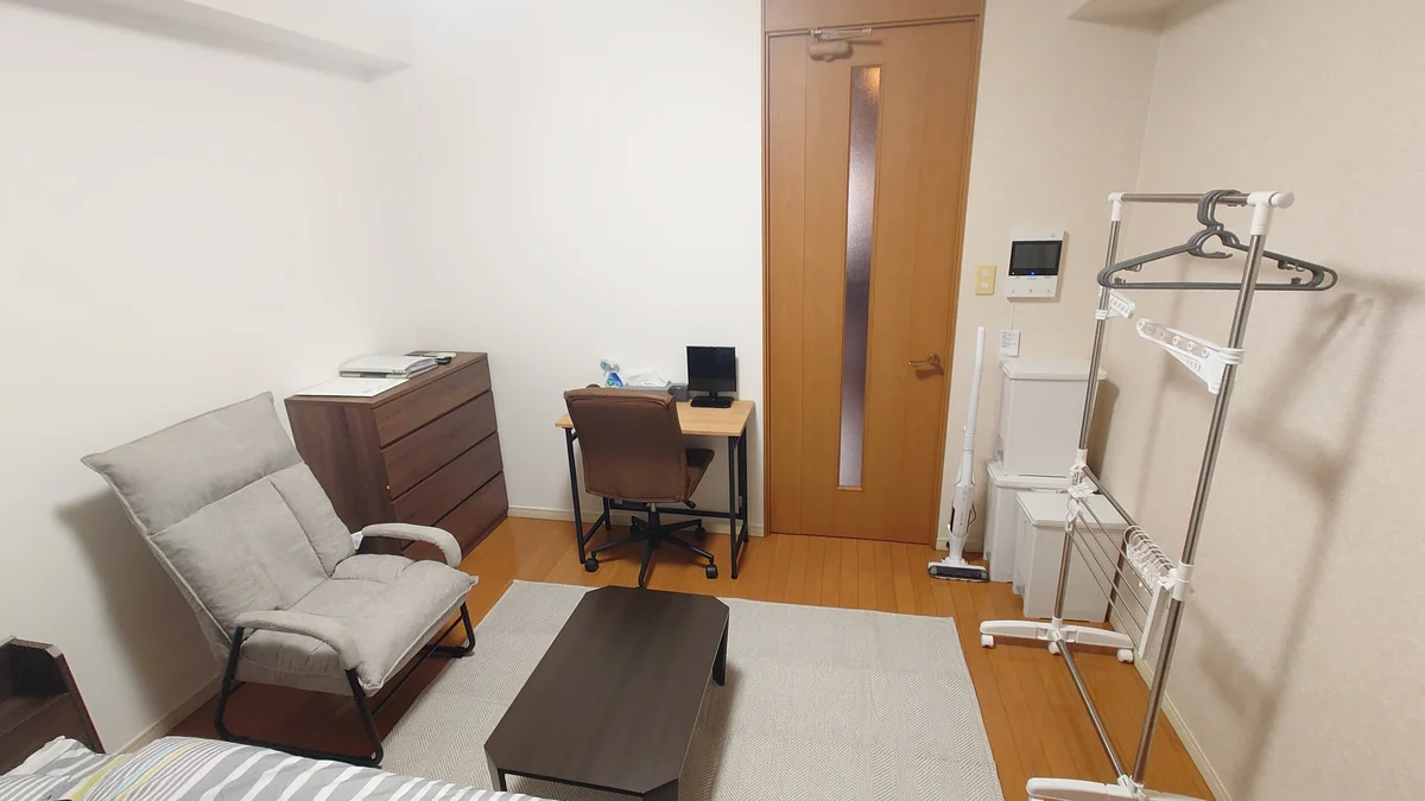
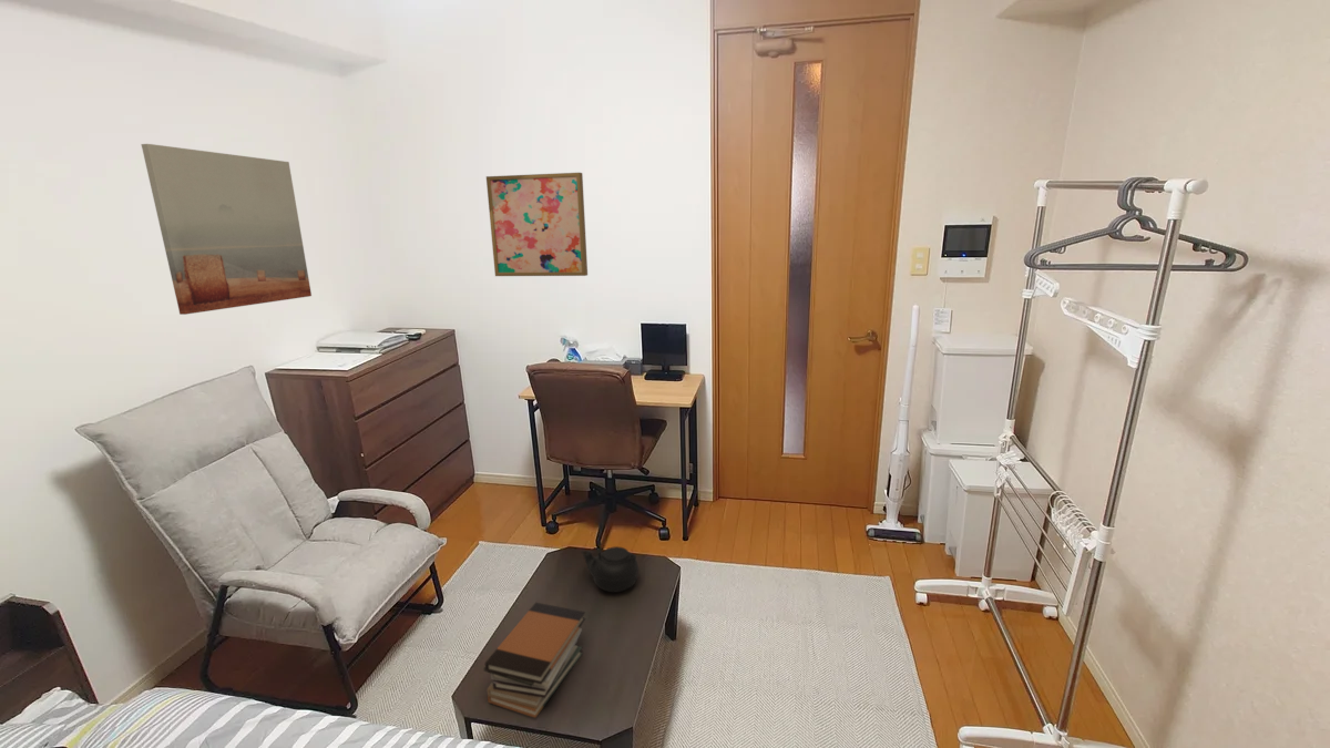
+ wall art [141,143,313,316]
+ teapot [580,545,640,593]
+ wall art [485,172,589,277]
+ book stack [482,602,586,719]
